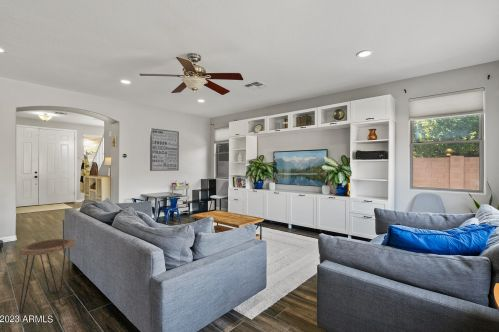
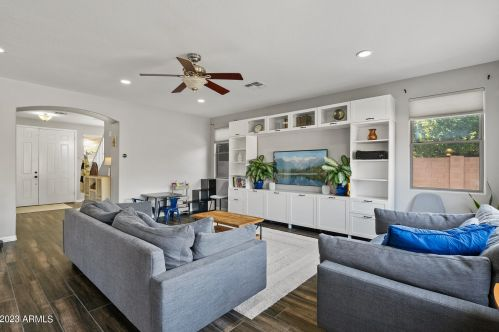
- wall art [149,127,180,172]
- side table [19,238,76,313]
